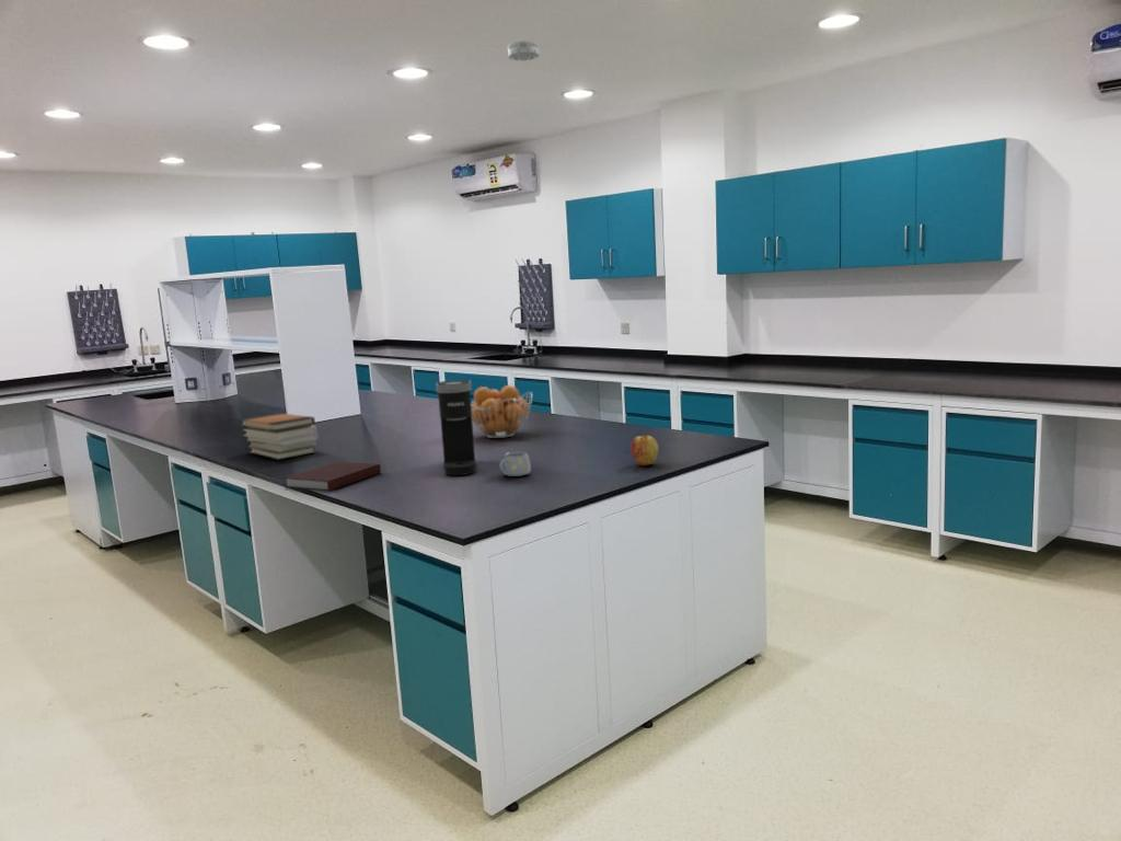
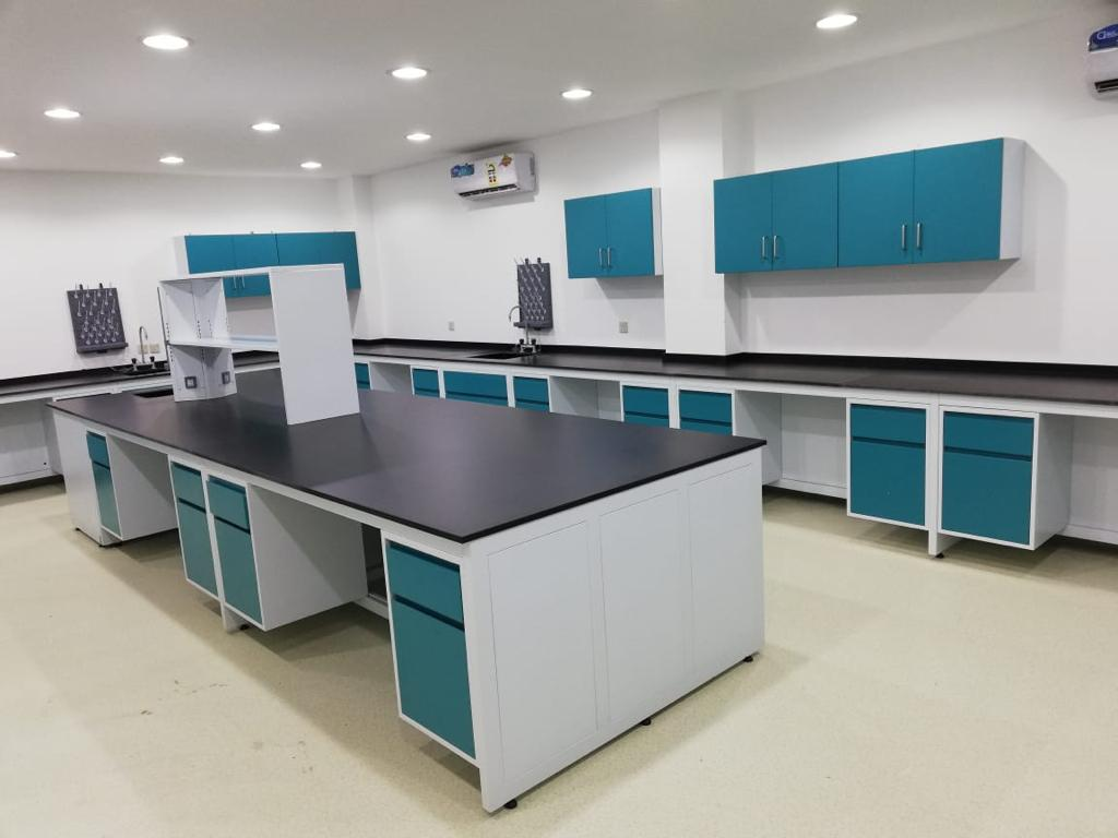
- fruit basket [471,384,533,439]
- coffee maker [435,379,477,476]
- mug [498,451,532,477]
- apple [629,434,660,466]
- notebook [284,461,382,492]
- smoke detector [507,39,541,61]
- book stack [239,412,319,461]
